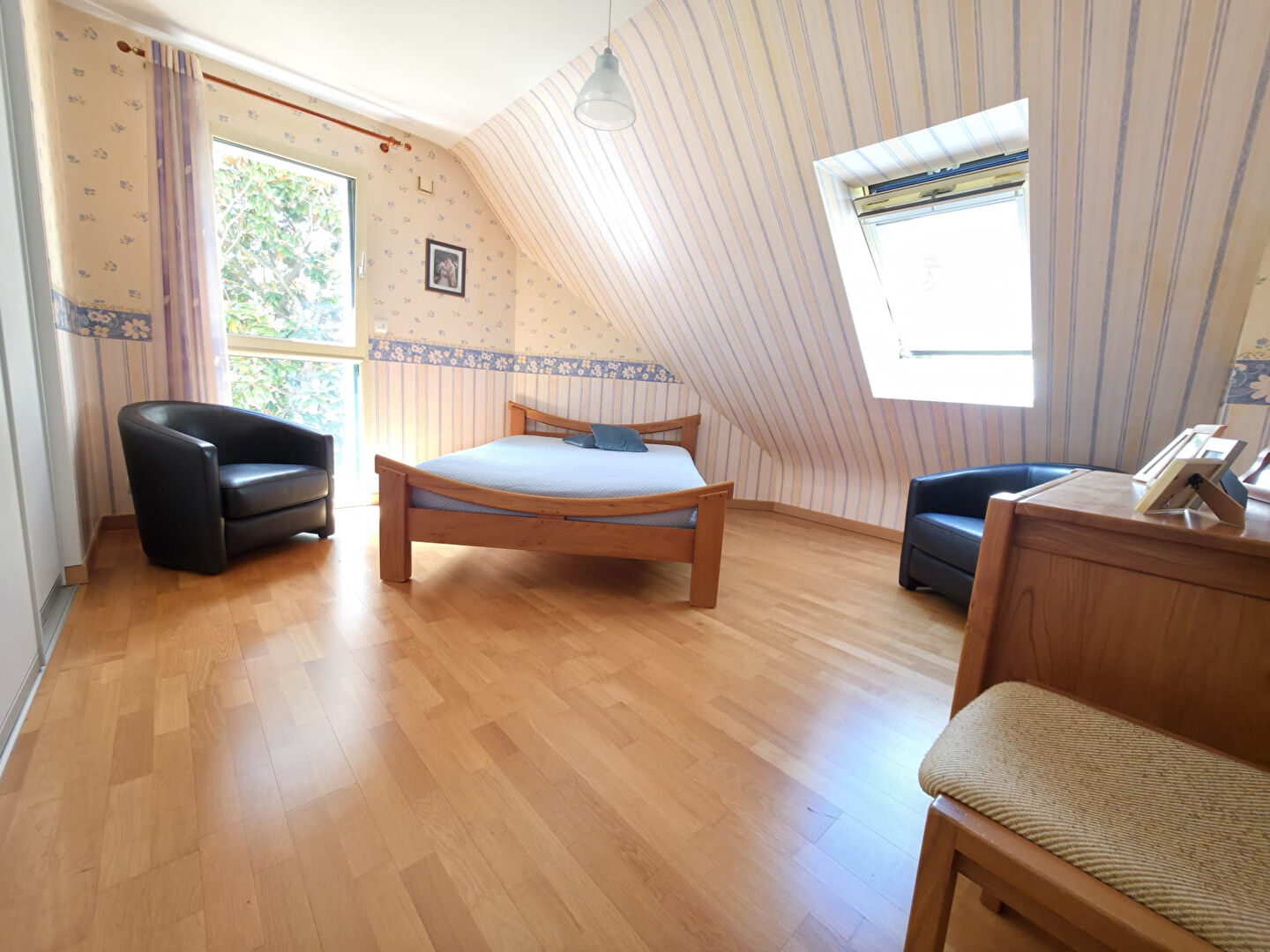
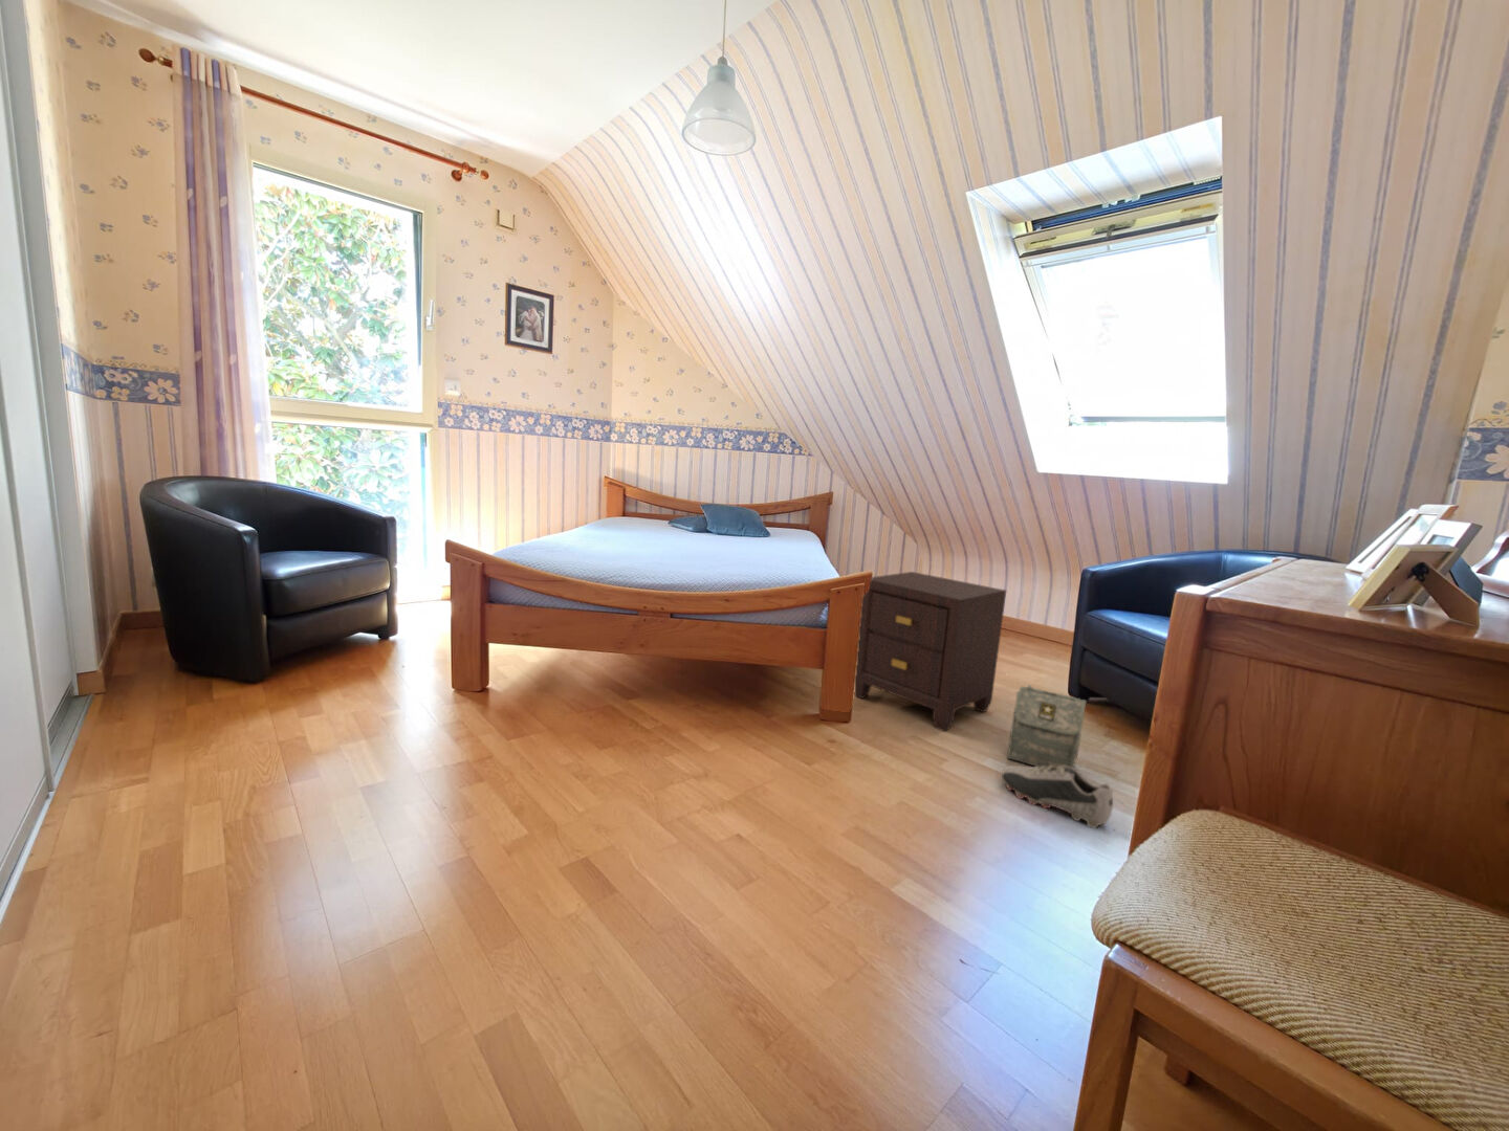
+ nightstand [854,570,1008,732]
+ shoe [1000,764,1115,829]
+ bag [1006,684,1087,769]
